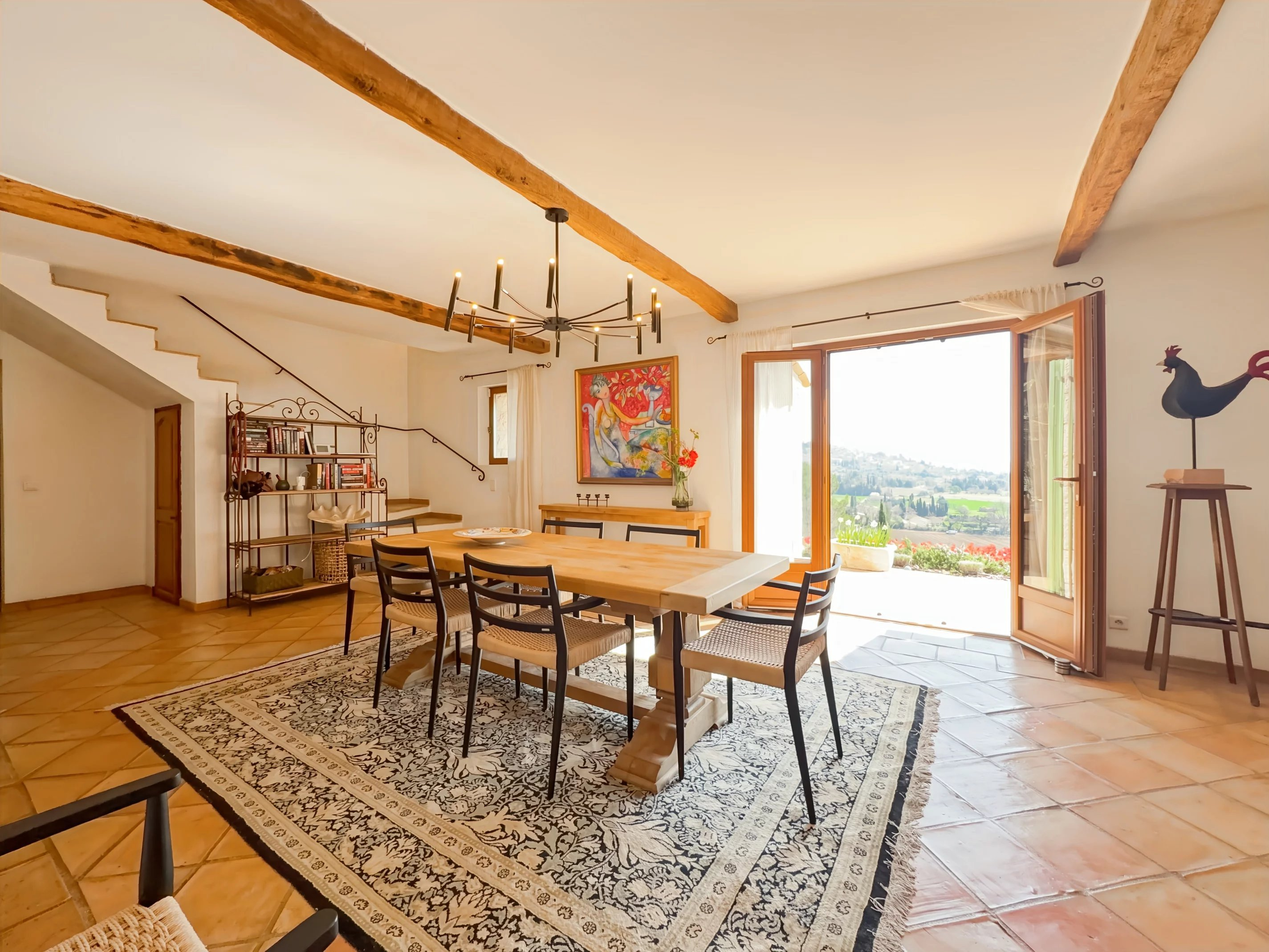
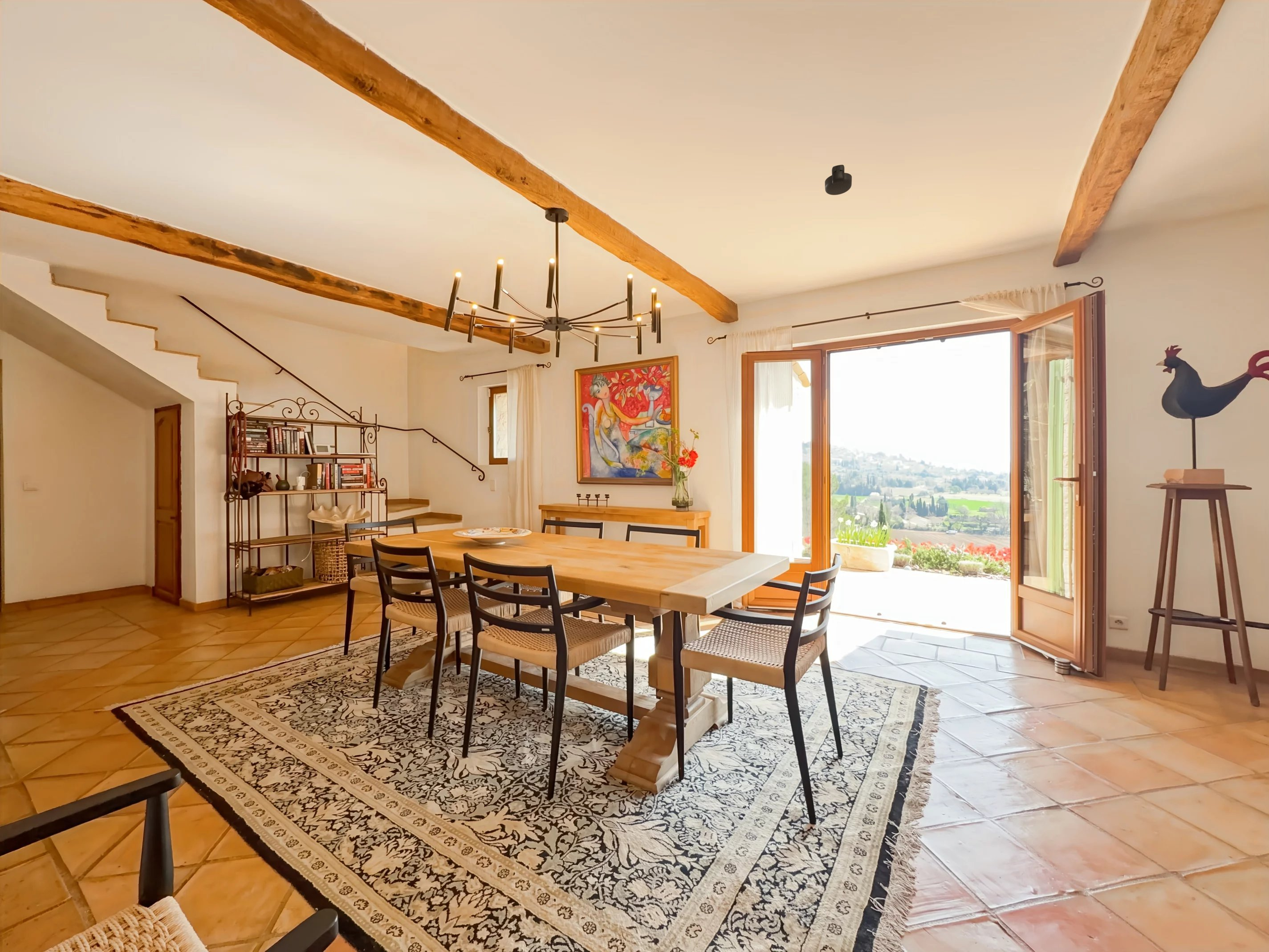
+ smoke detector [825,164,852,195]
